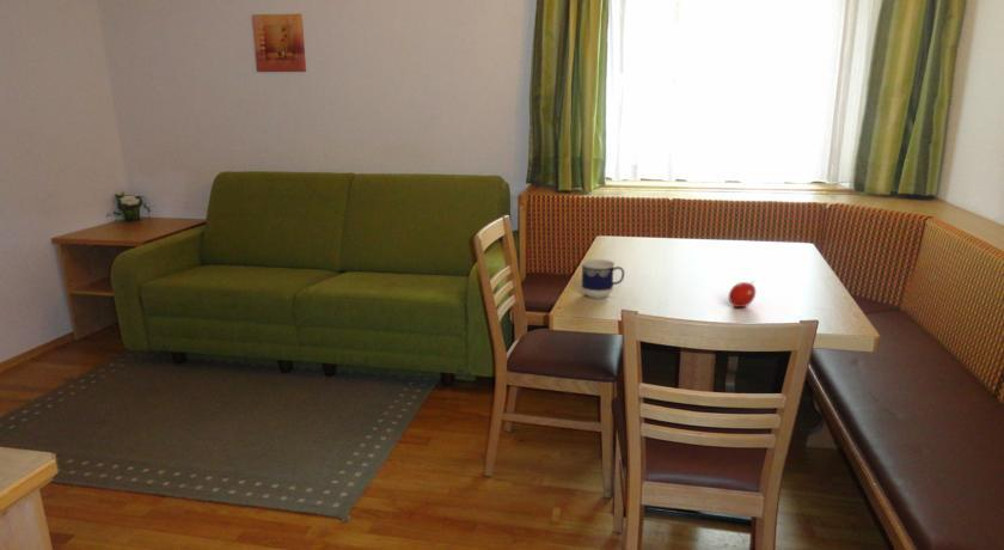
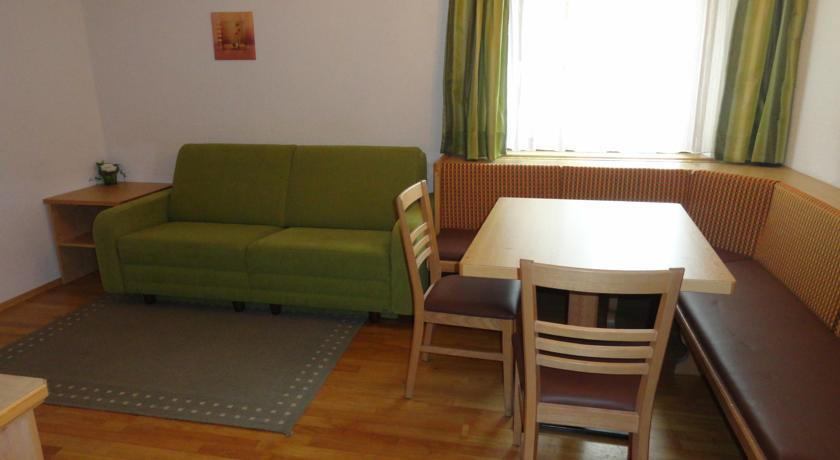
- fruit [728,280,757,308]
- cup [580,258,625,300]
